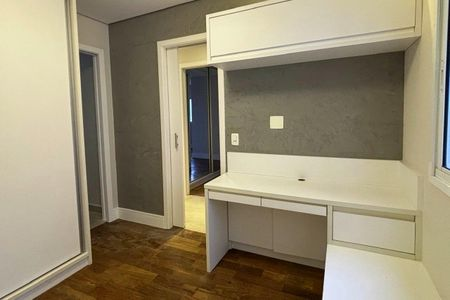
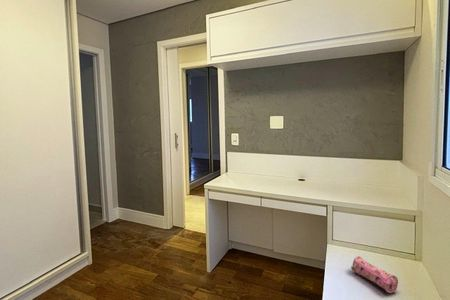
+ pencil case [350,255,399,294]
